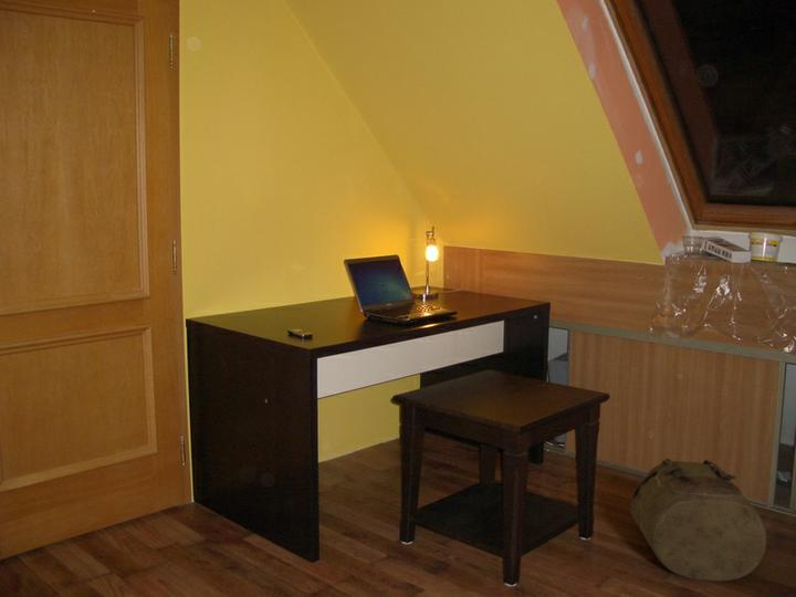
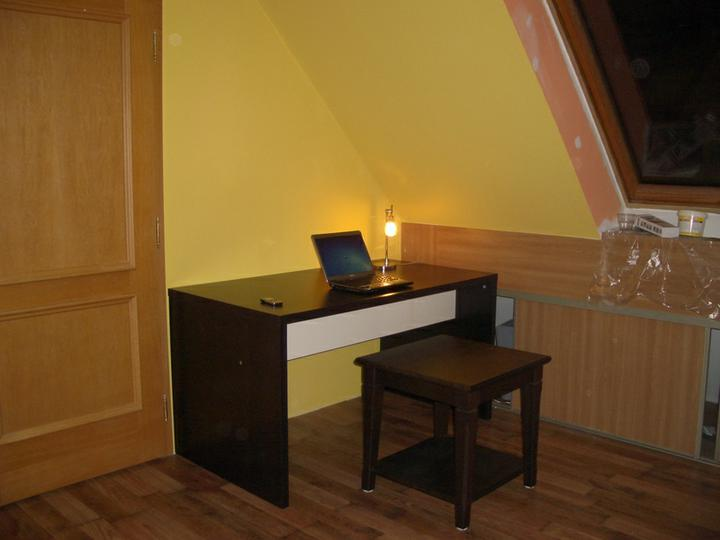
- backpack [629,457,767,582]
